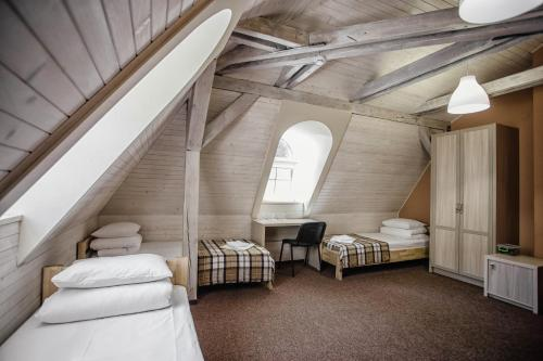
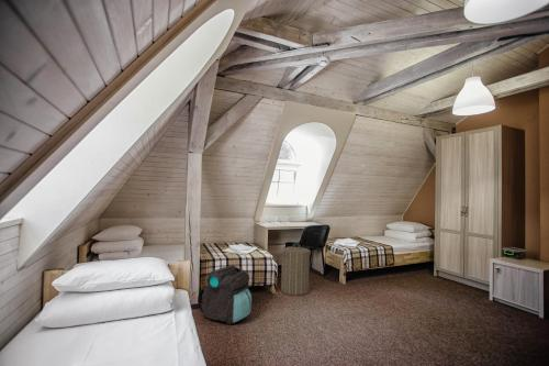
+ laundry hamper [280,242,312,297]
+ backpack [197,265,253,325]
